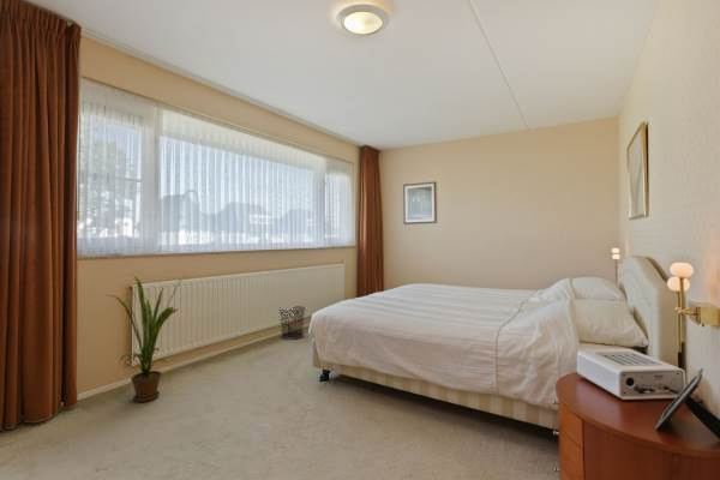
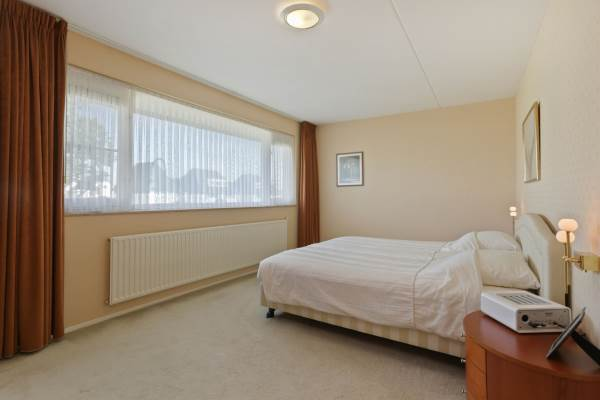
- house plant [104,274,186,403]
- waste bin [278,305,306,341]
